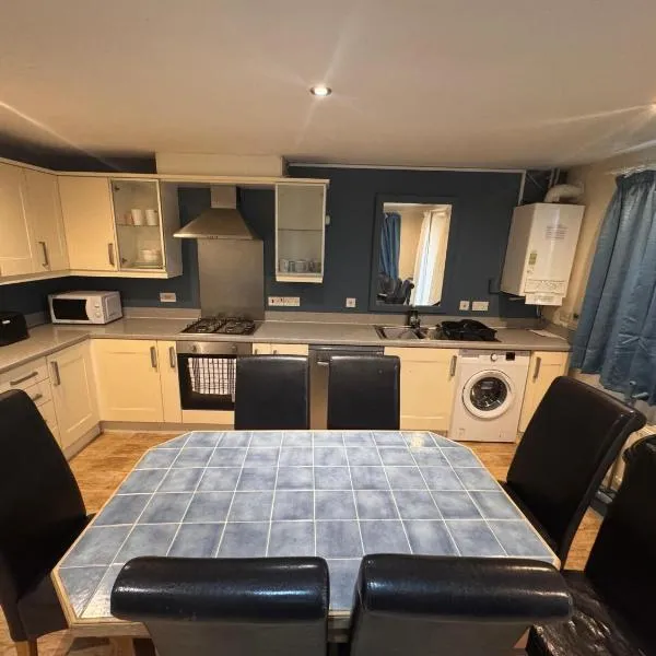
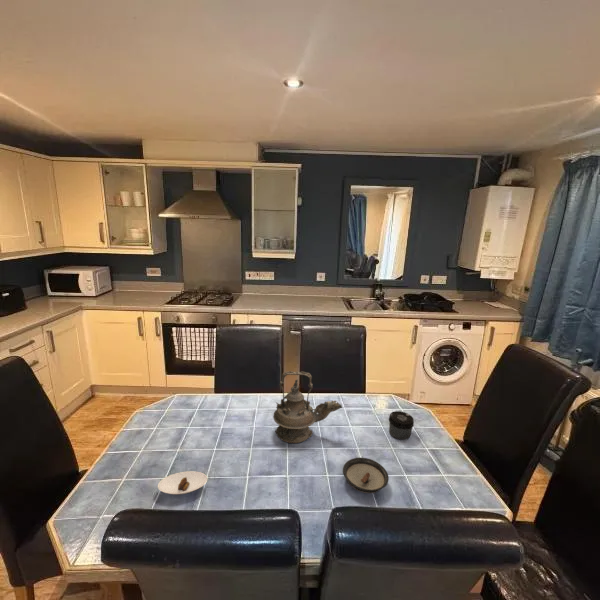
+ saucer [342,457,390,494]
+ saucer [157,470,209,495]
+ jar [388,410,415,441]
+ teapot [272,370,343,444]
